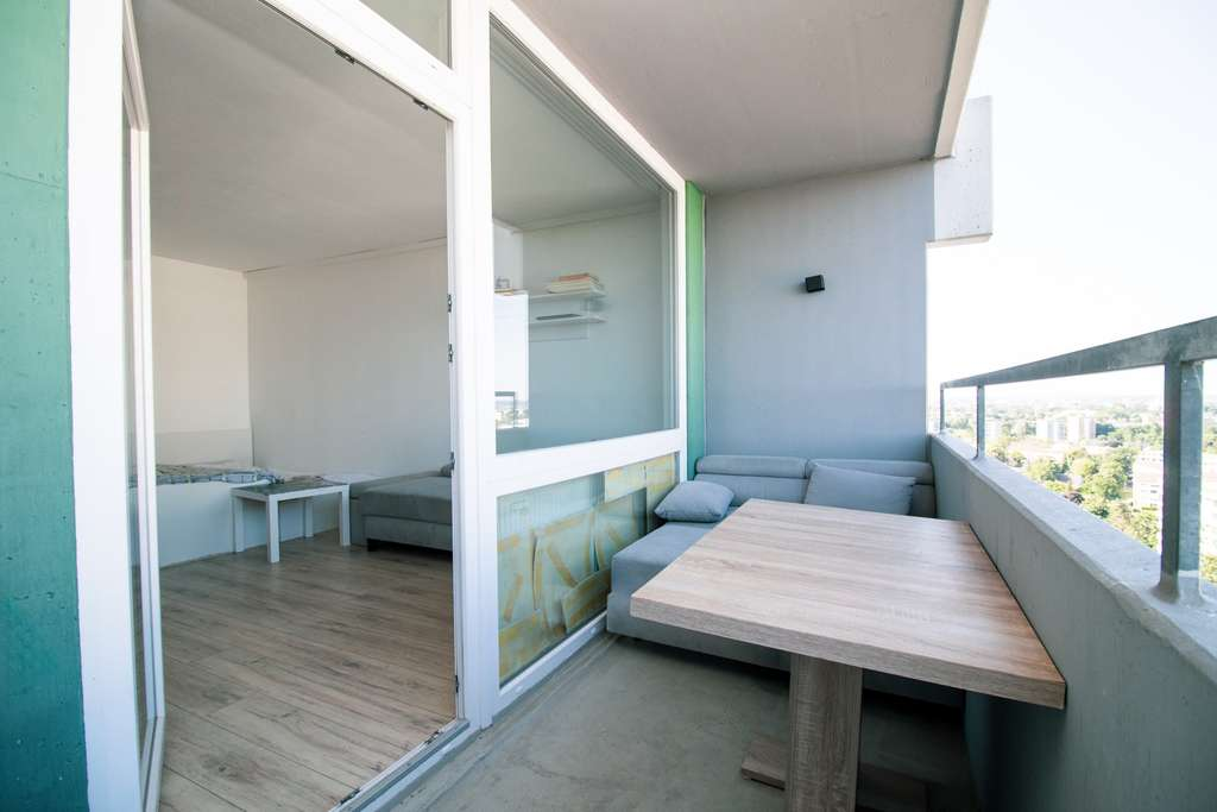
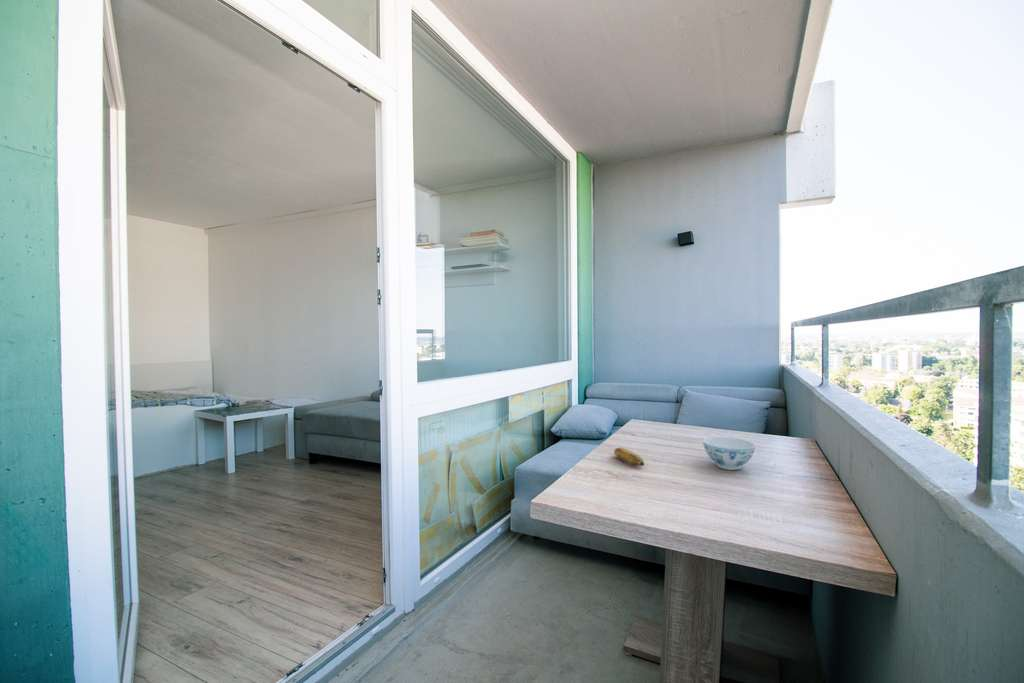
+ chinaware [702,436,756,471]
+ banana [613,447,645,467]
